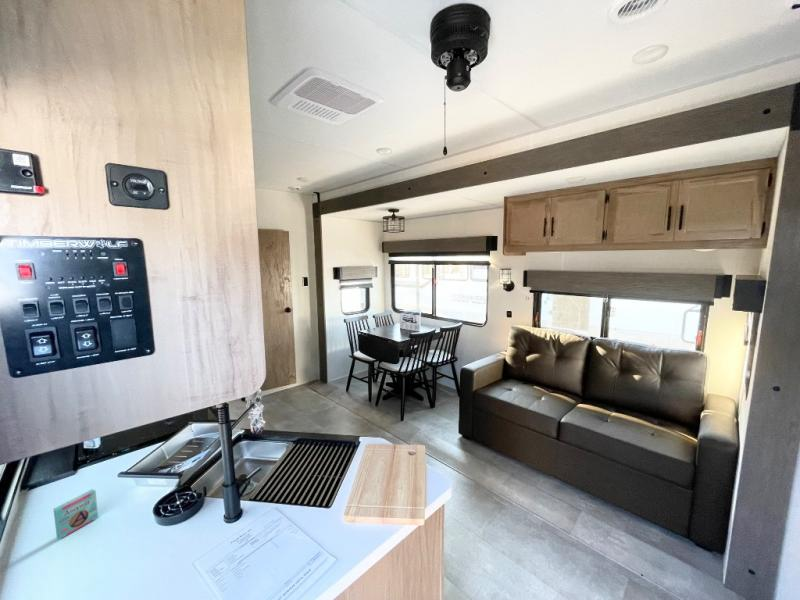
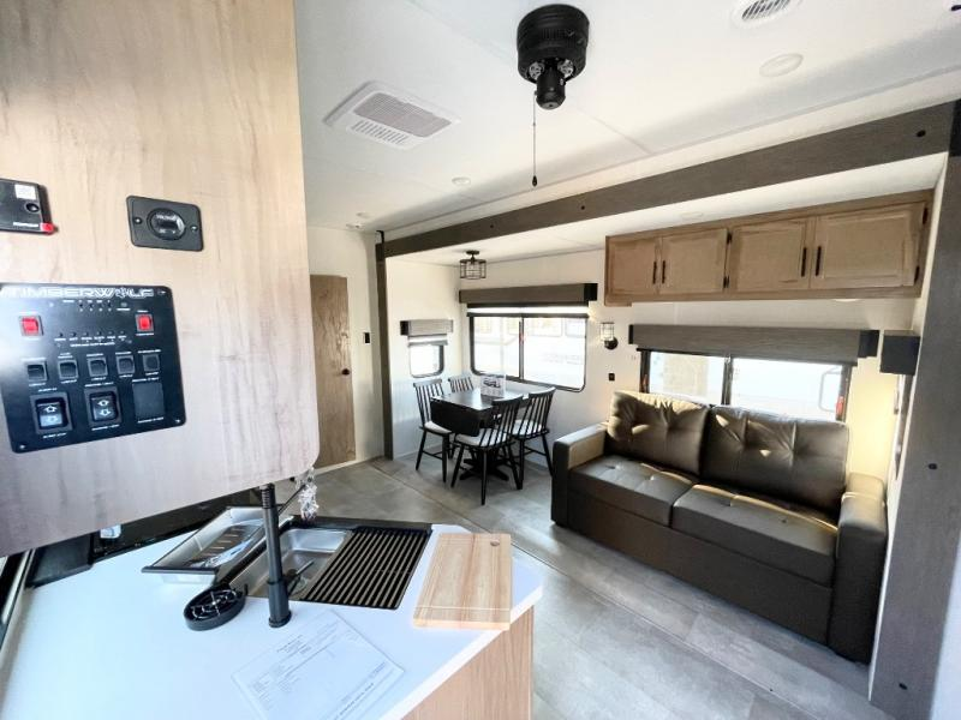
- cosmetic container [52,488,99,540]
